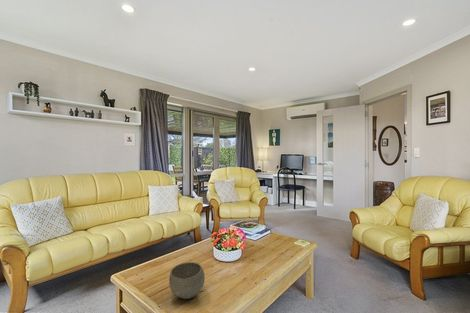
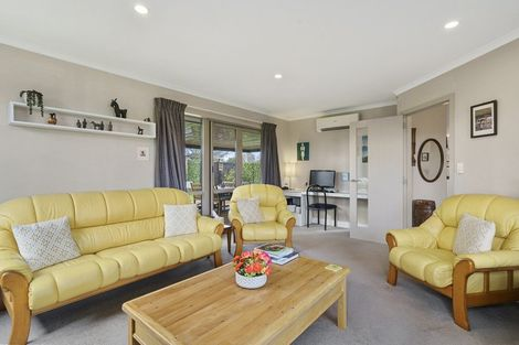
- bowl [168,261,206,300]
